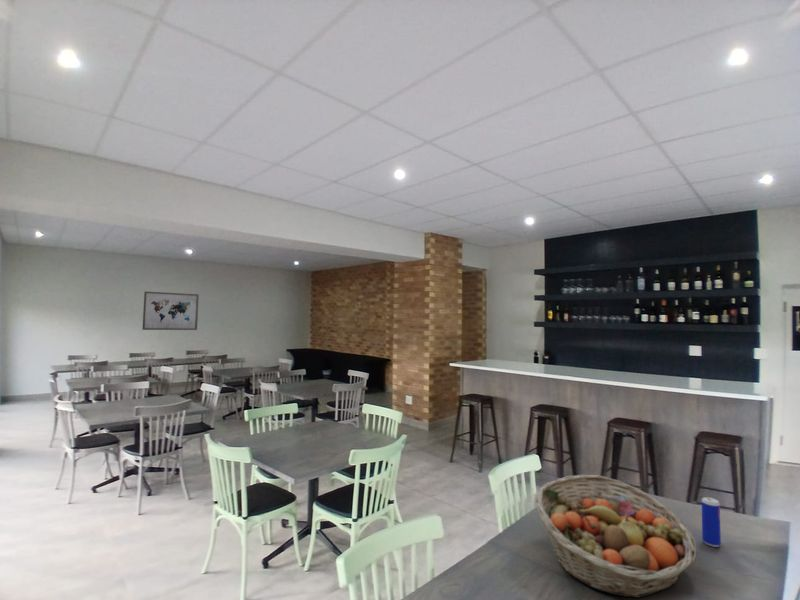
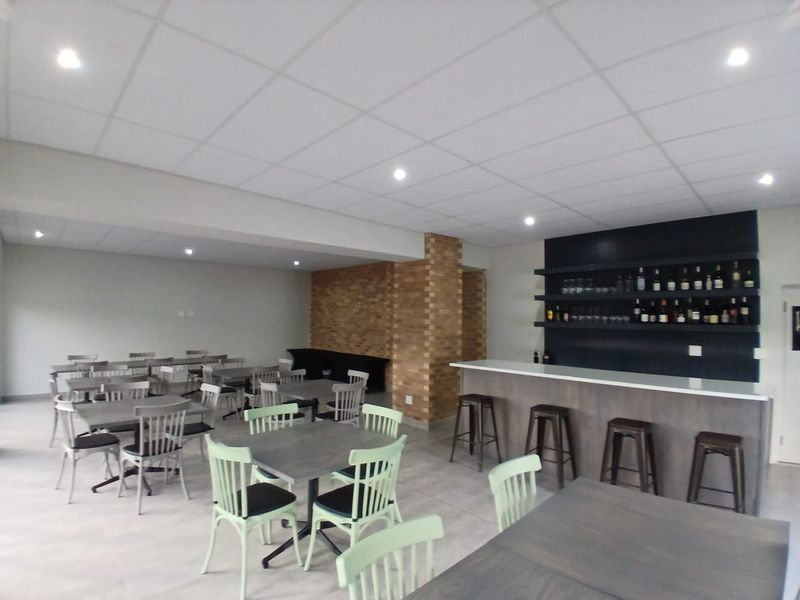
- wall art [141,290,200,331]
- beverage can [701,496,722,548]
- fruit basket [534,474,698,599]
